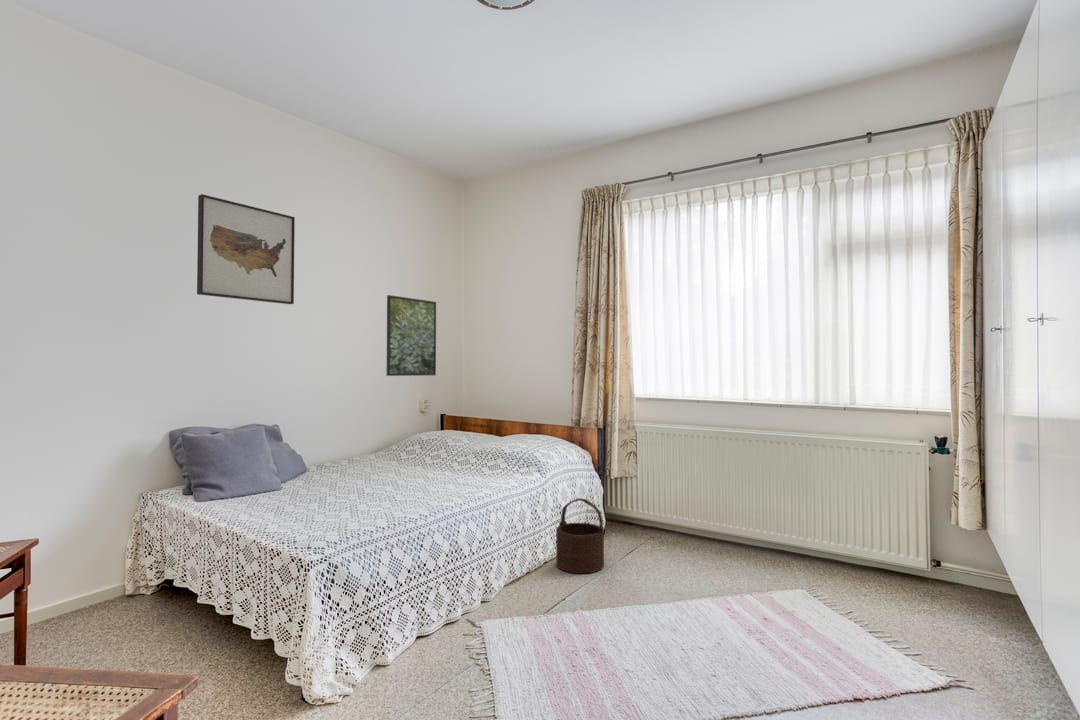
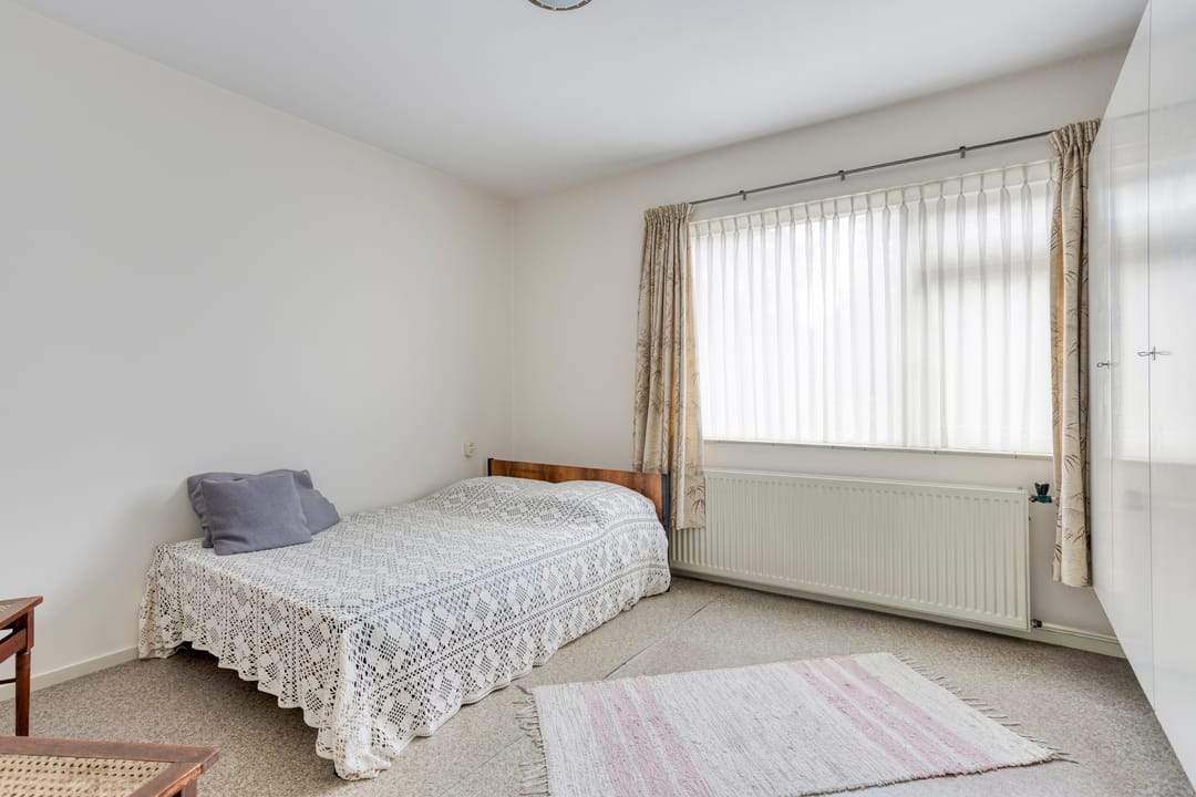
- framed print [386,294,437,377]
- wall art [196,193,296,305]
- wooden bucket [555,497,605,575]
